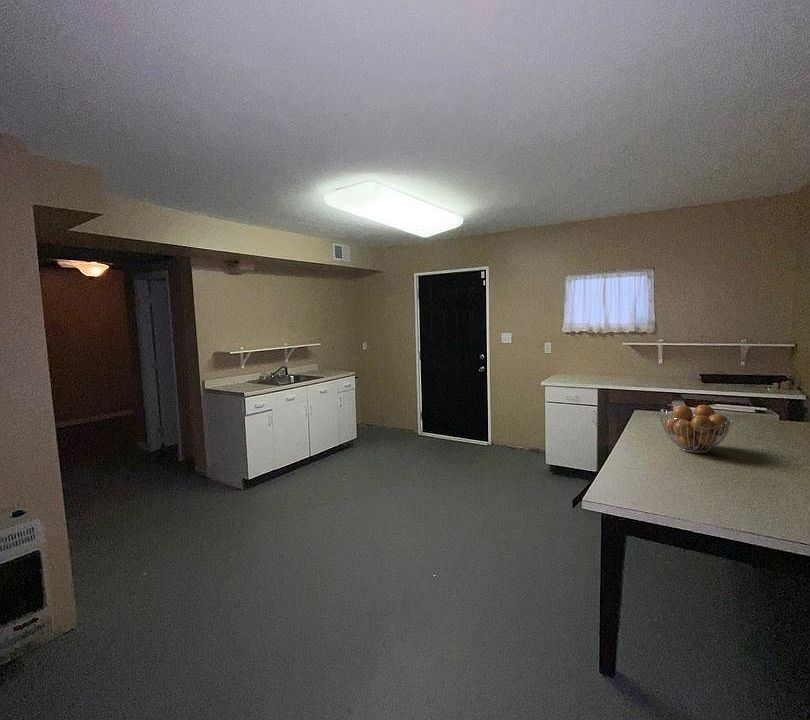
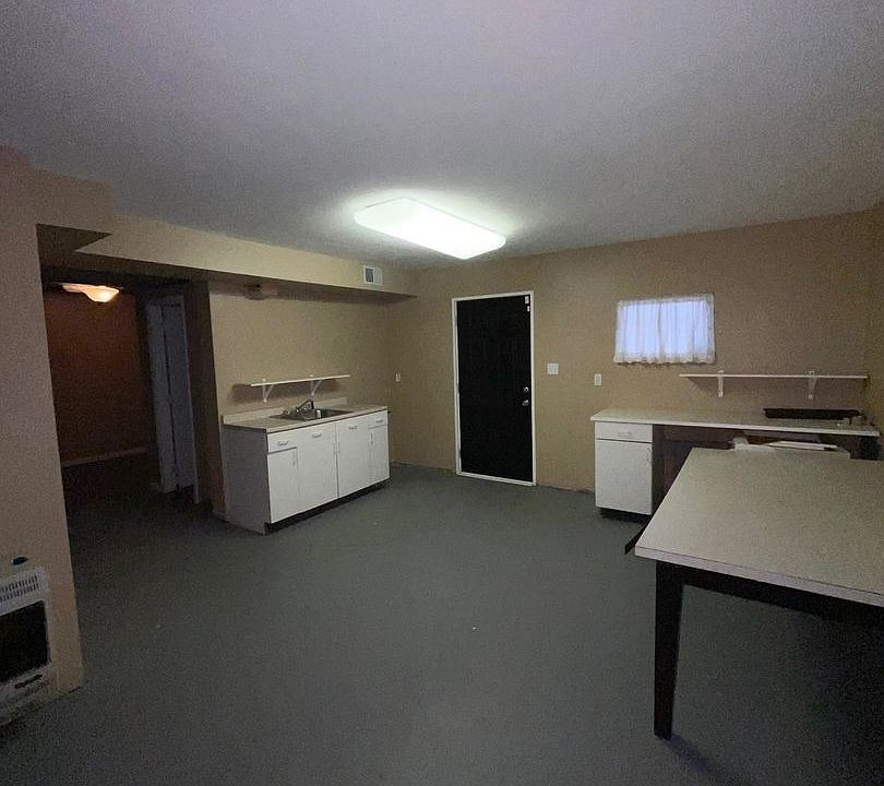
- fruit basket [659,404,733,454]
